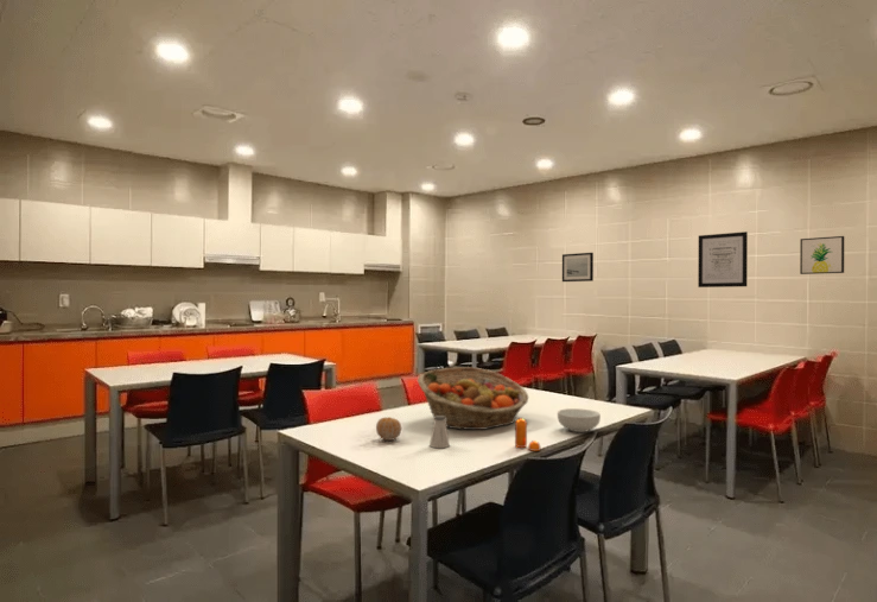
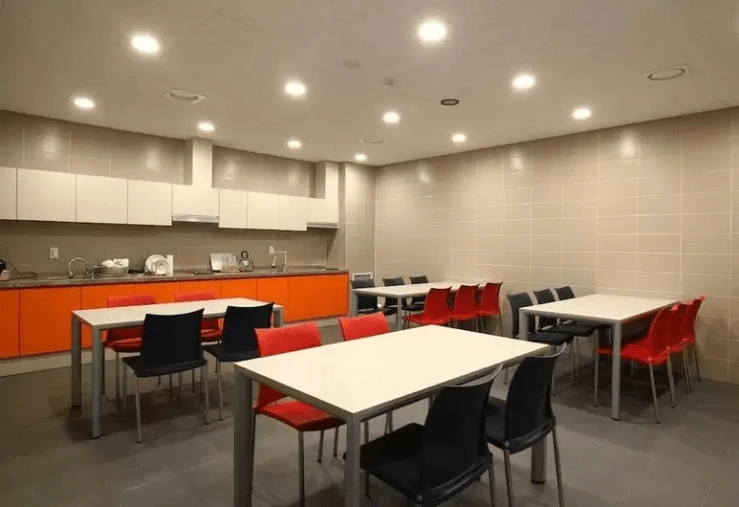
- pepper shaker [514,417,541,452]
- wall art [697,230,749,289]
- wall art [561,252,595,283]
- saltshaker [428,417,451,449]
- wall art [799,235,845,275]
- fruit basket [417,366,529,431]
- fruit [375,416,402,442]
- cereal bowl [557,407,602,433]
